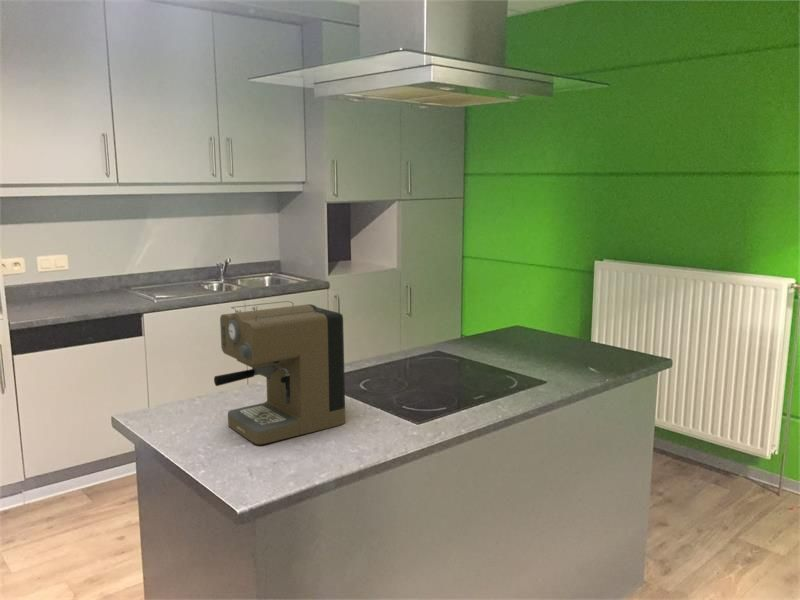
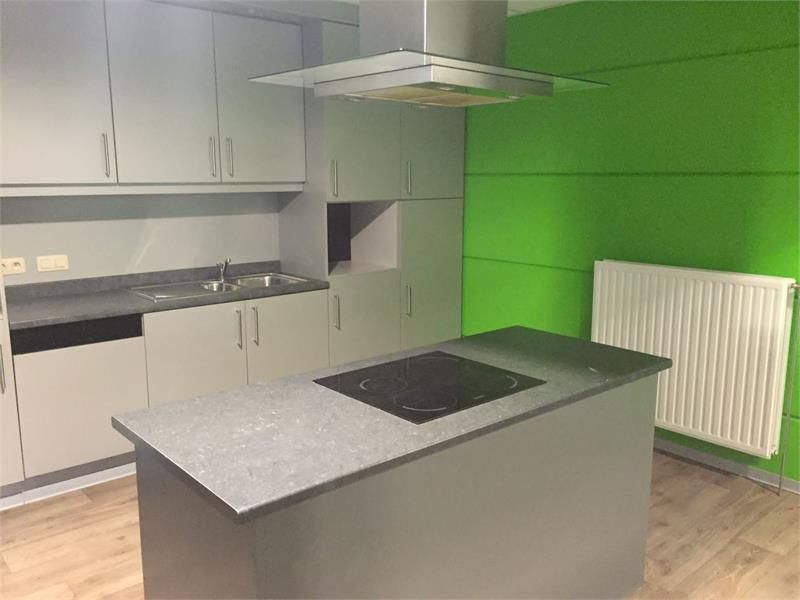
- coffee maker [213,300,346,445]
